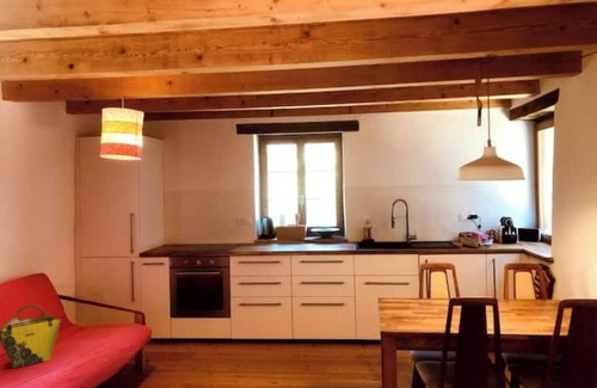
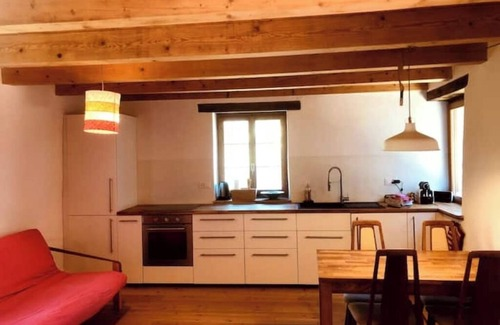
- tote bag [0,304,62,369]
